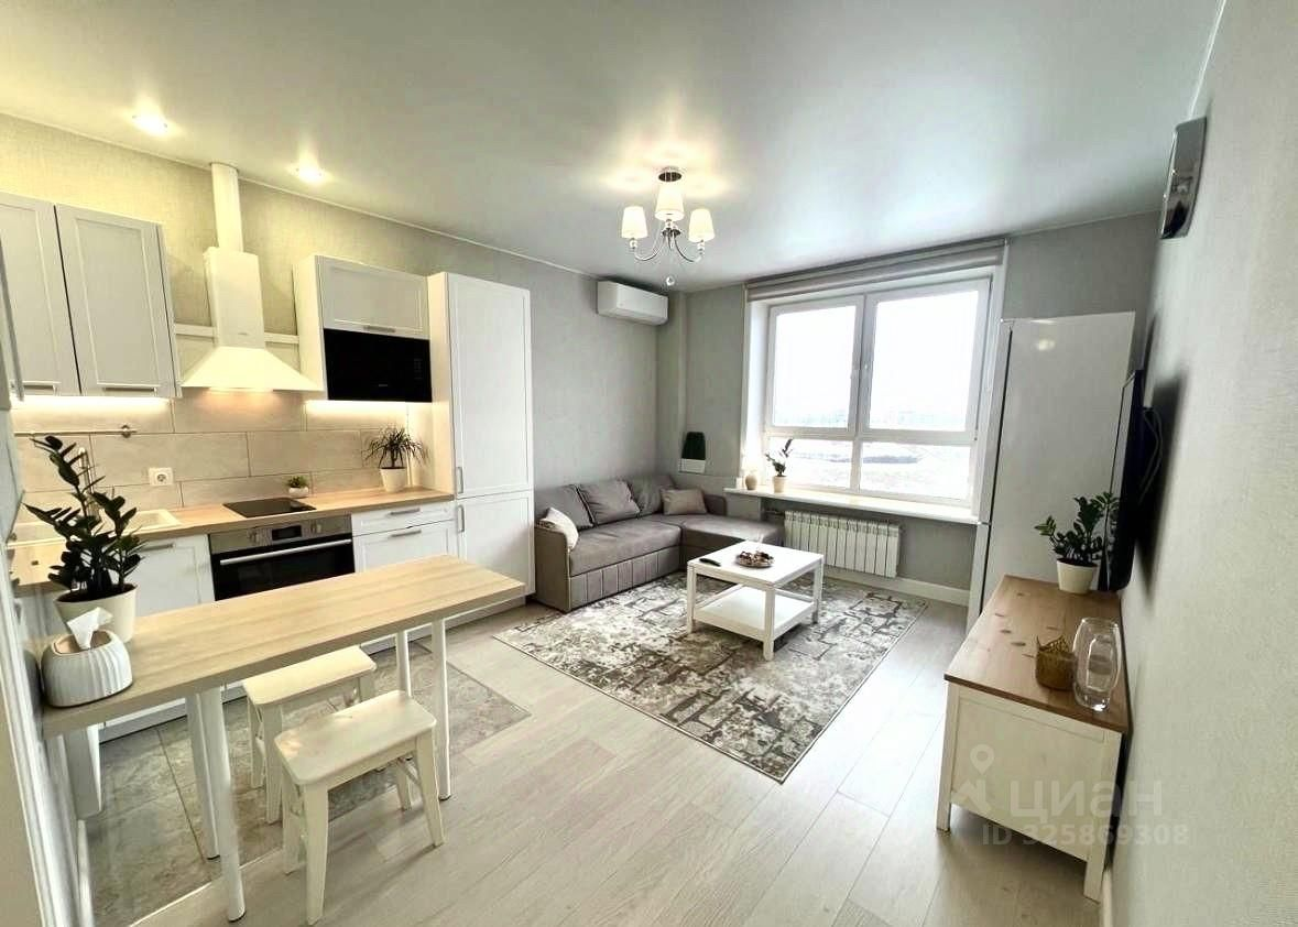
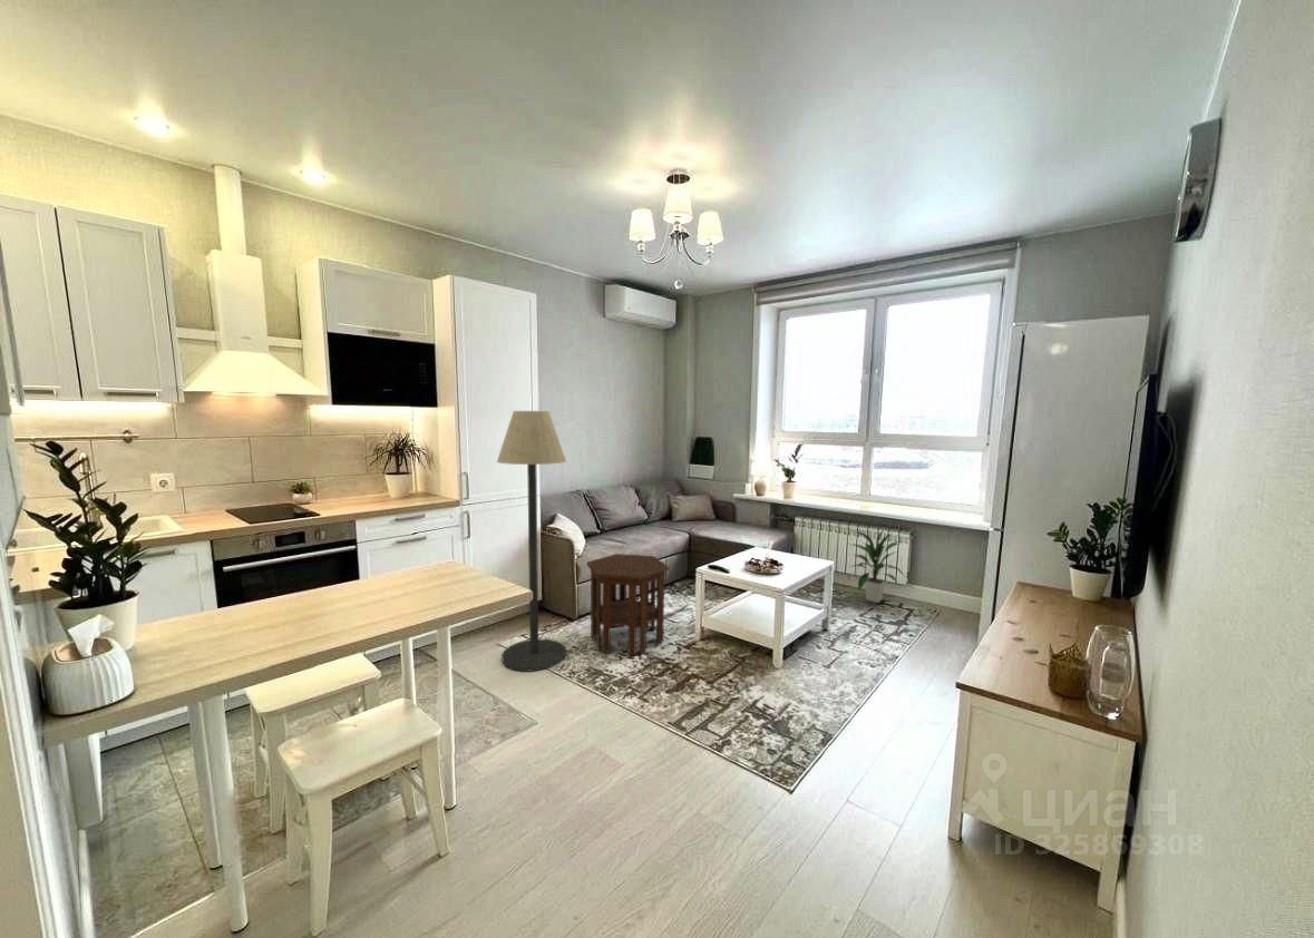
+ indoor plant [846,527,906,604]
+ floor lamp [496,410,567,673]
+ side table [585,553,670,656]
